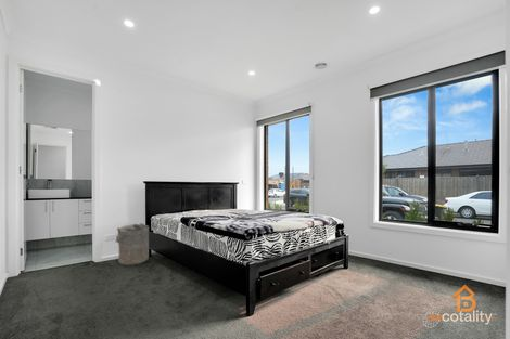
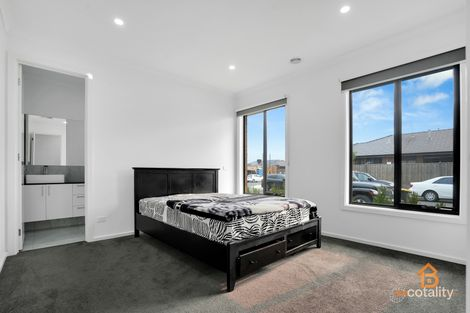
- laundry hamper [114,222,150,266]
